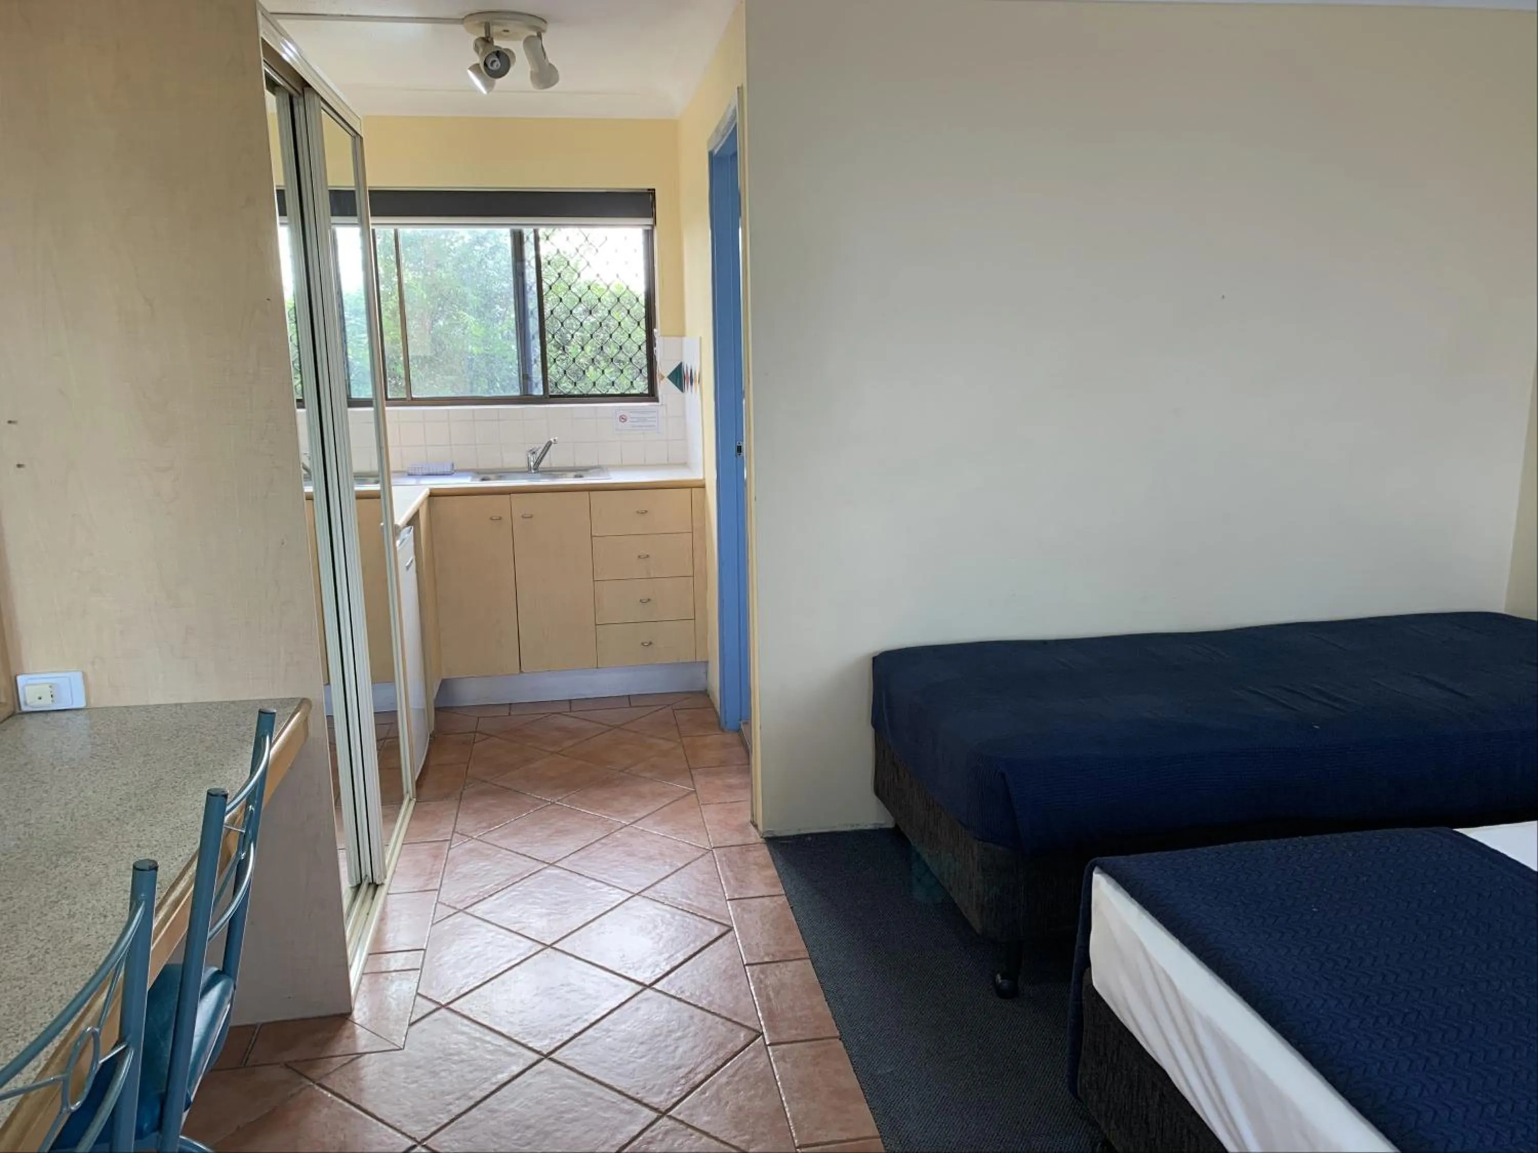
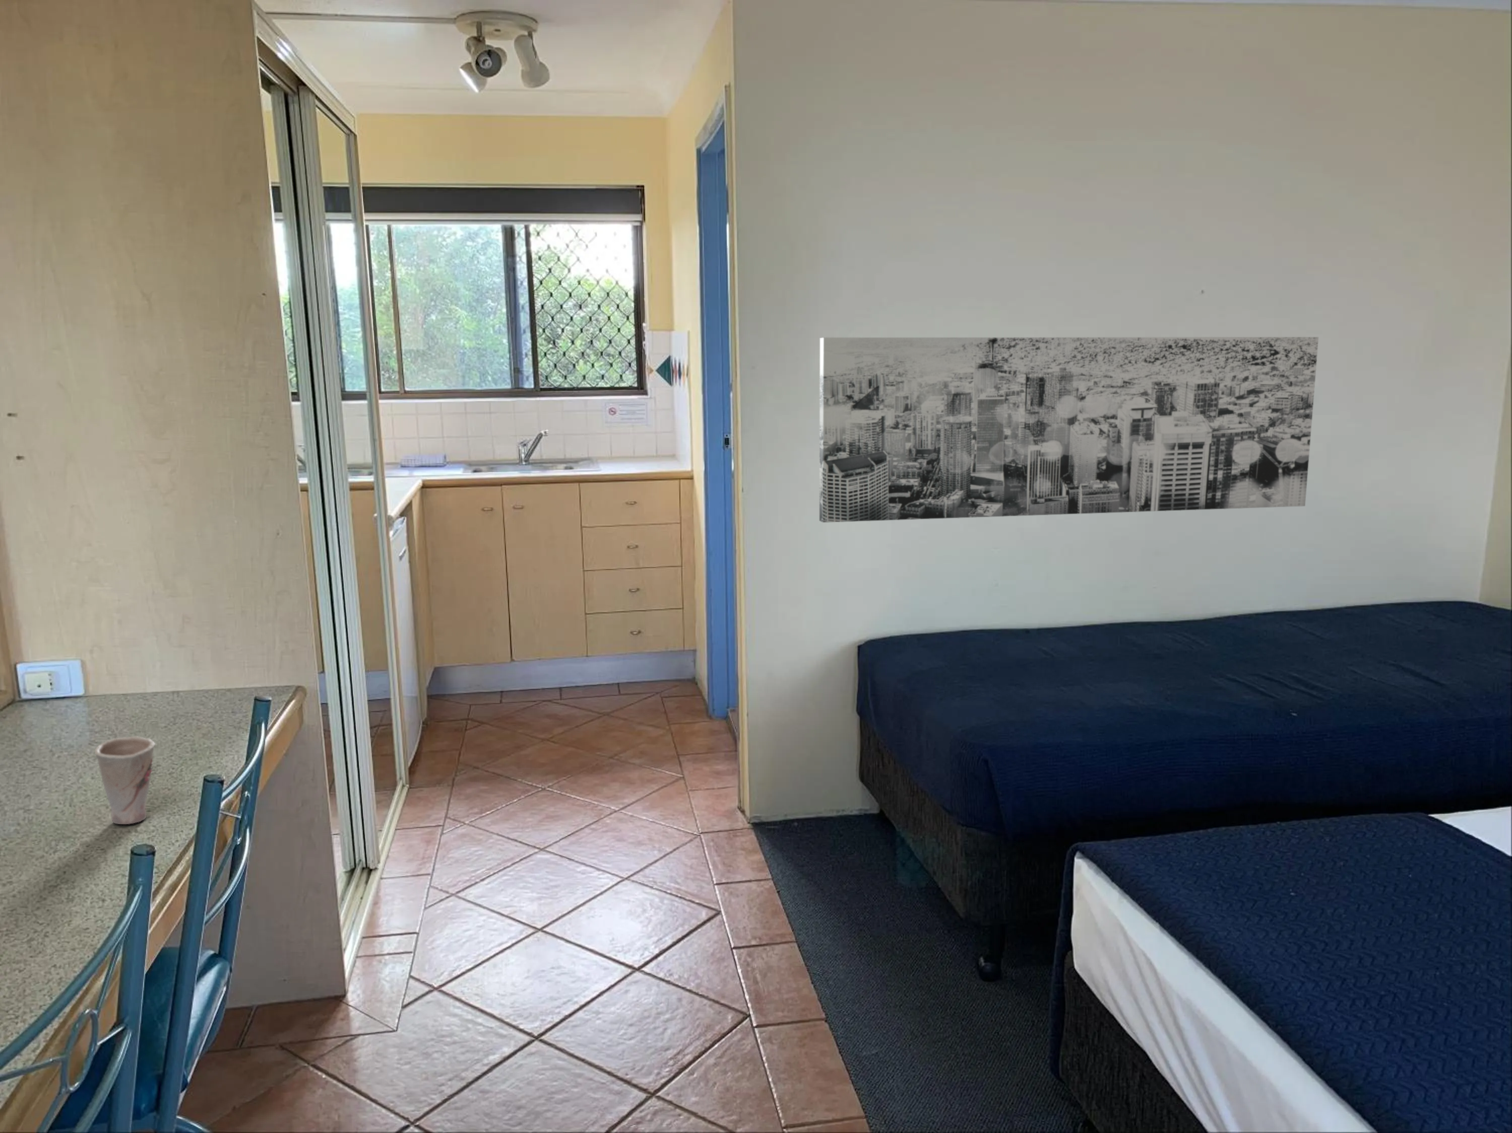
+ wall art [819,337,1319,524]
+ cup [94,735,156,825]
